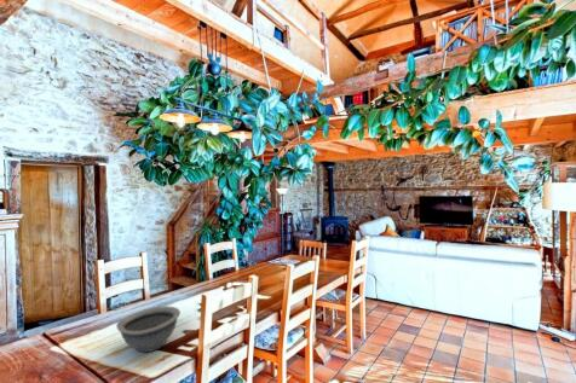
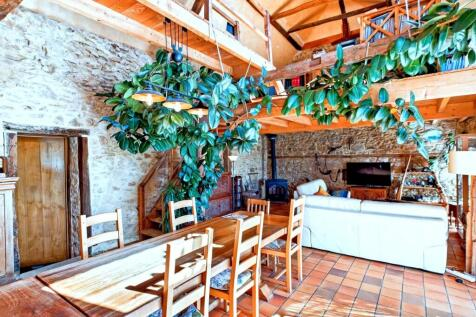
- bowl [115,304,182,353]
